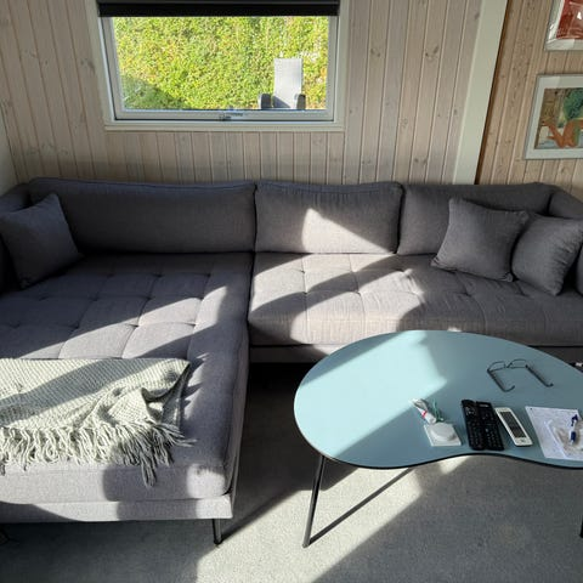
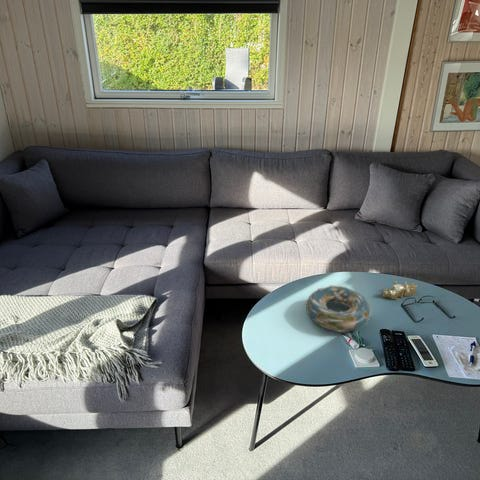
+ decorative bowl [304,284,372,334]
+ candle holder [381,280,418,300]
